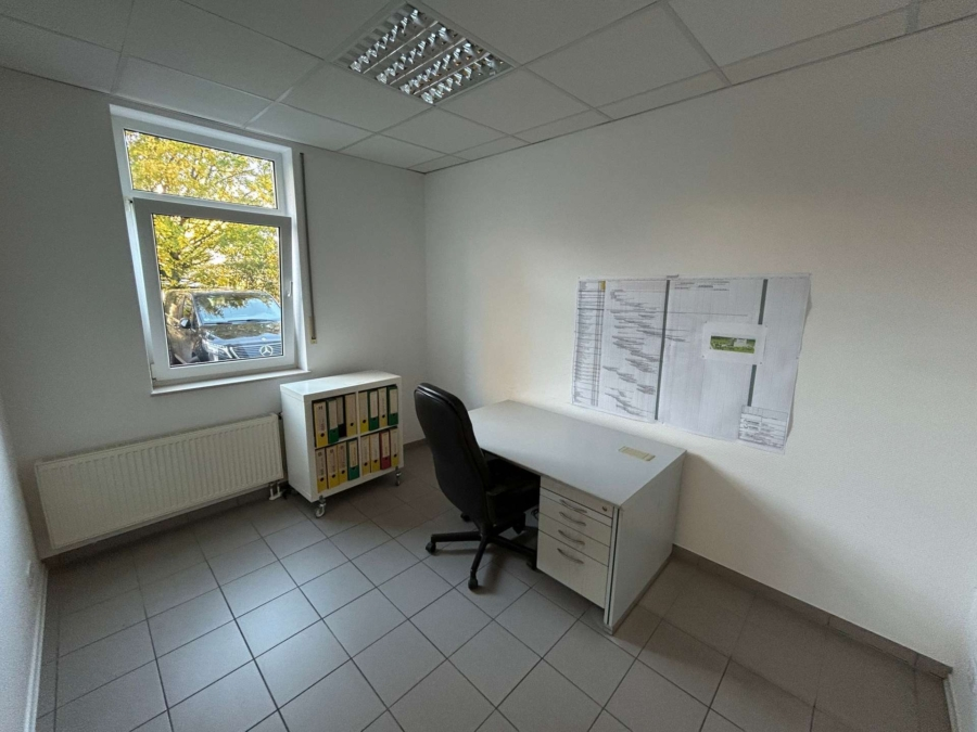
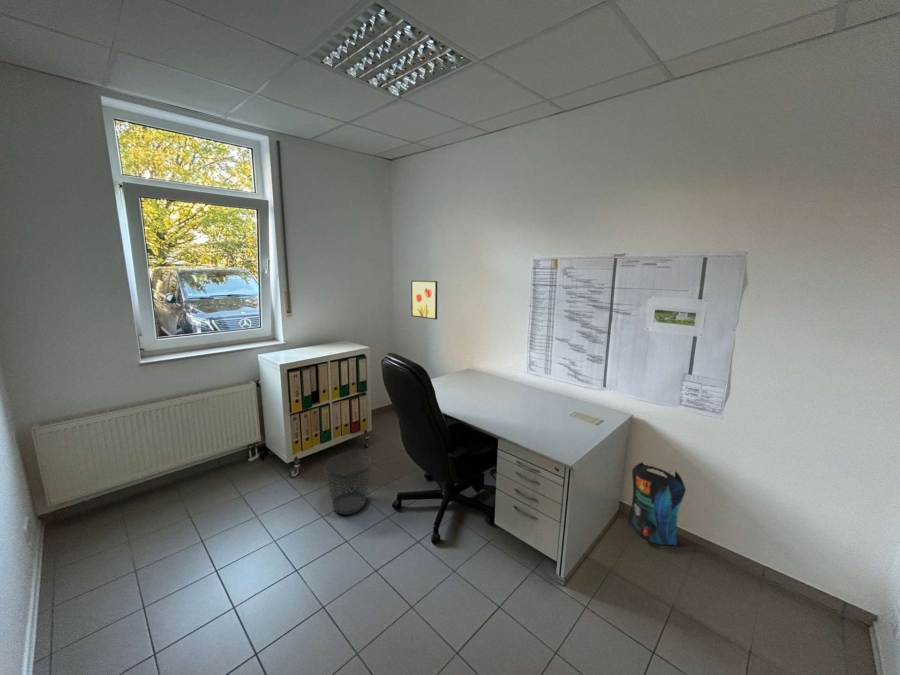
+ pouch [627,461,687,547]
+ wall art [410,279,438,320]
+ wastebasket [323,451,372,515]
